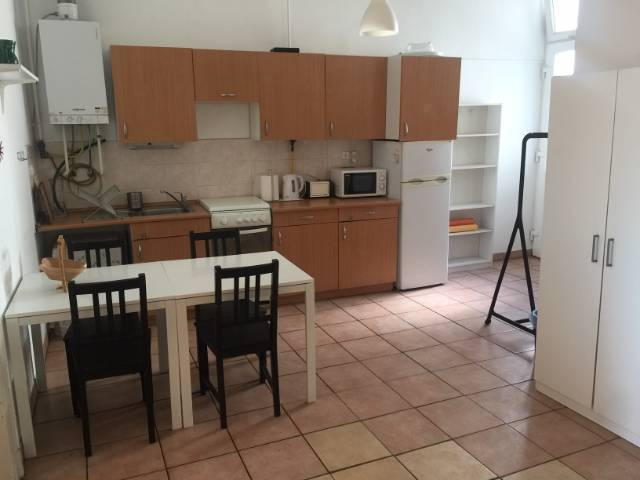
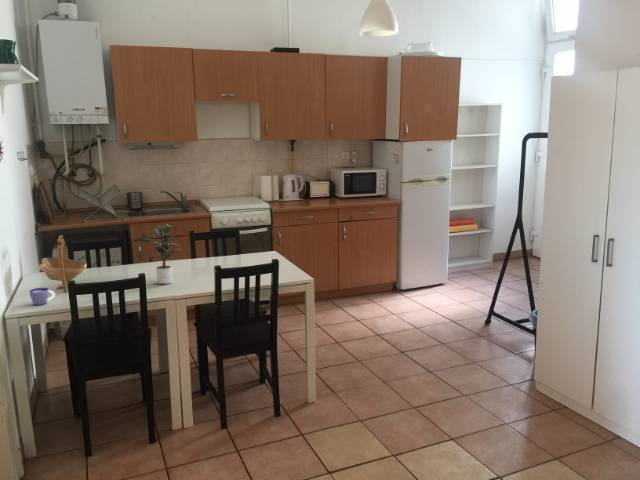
+ potted plant [138,223,185,285]
+ cup [28,287,56,306]
